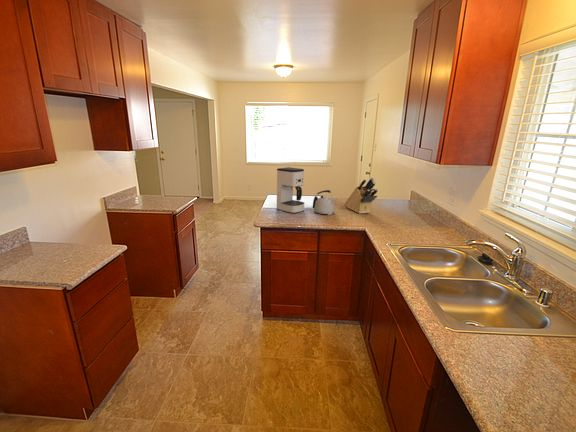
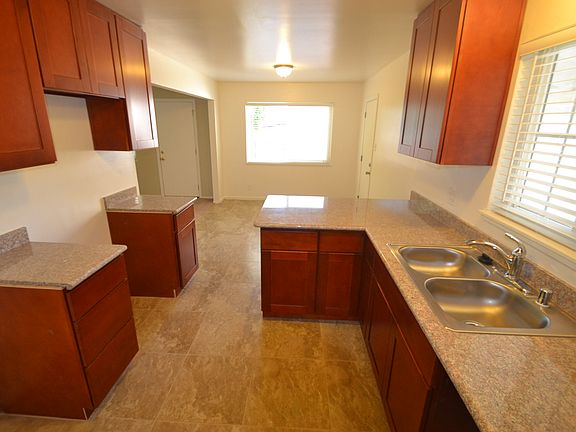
- kettle [312,189,339,216]
- coffee maker [276,166,305,214]
- knife block [344,176,379,215]
